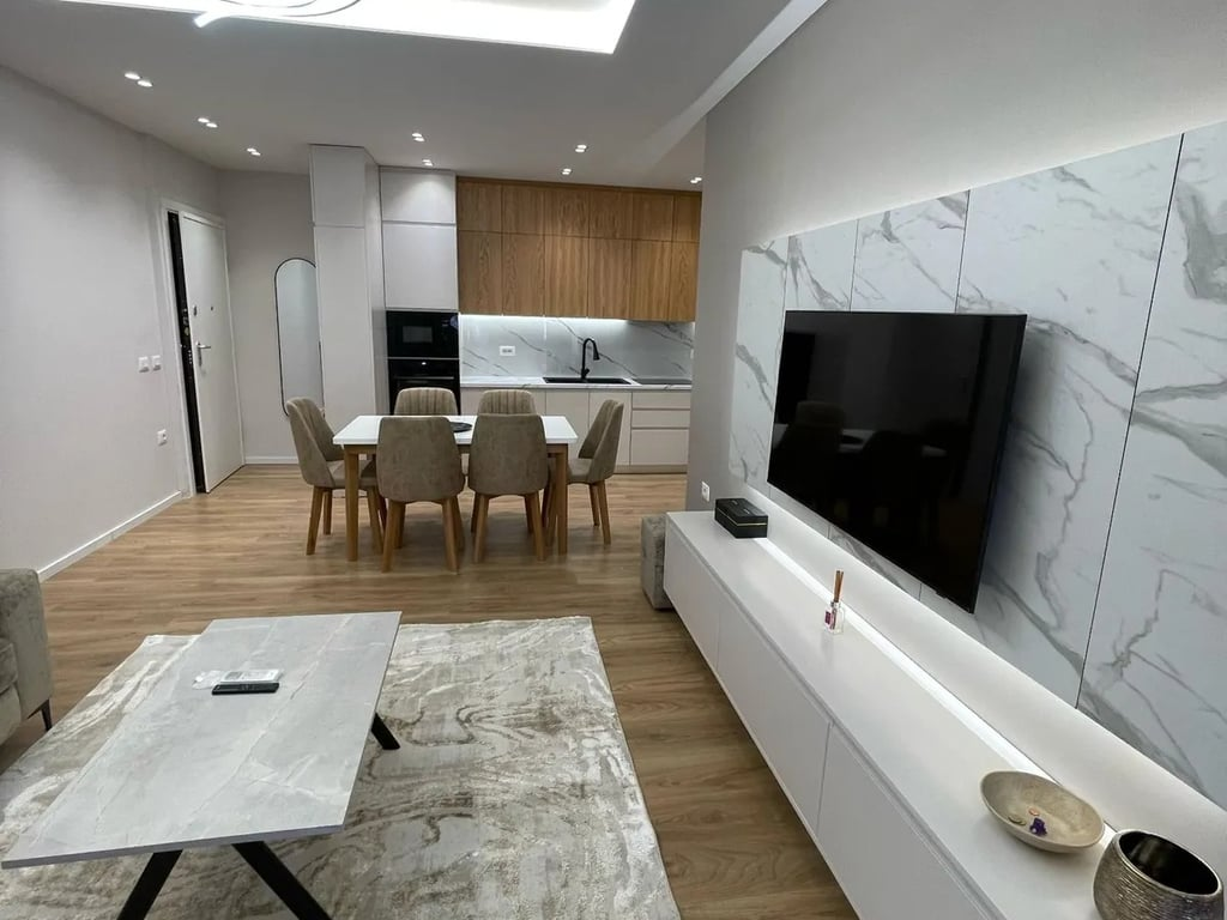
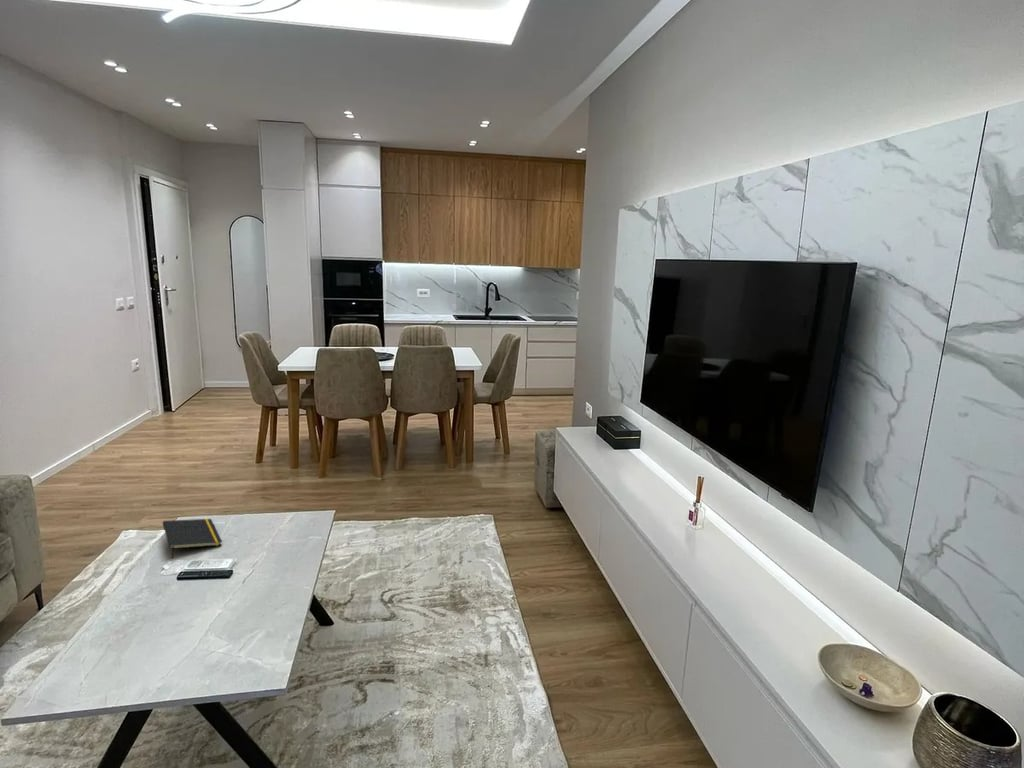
+ notepad [162,518,223,559]
